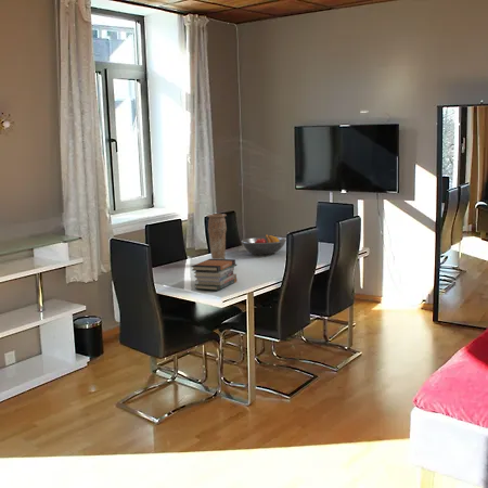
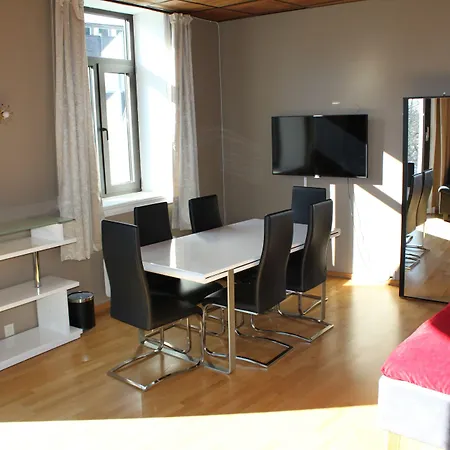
- vase [206,213,228,259]
- book stack [190,258,237,292]
- fruit bowl [241,233,287,256]
